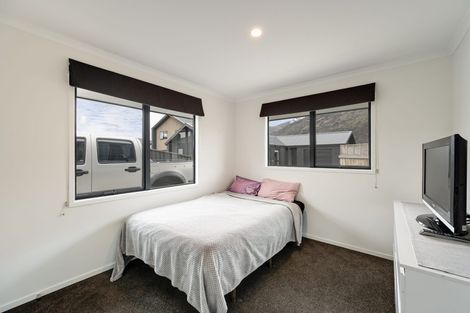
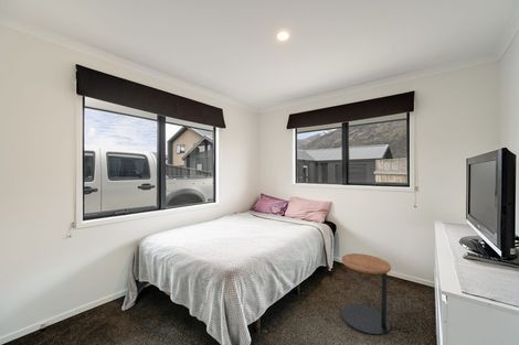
+ side table [340,252,392,336]
